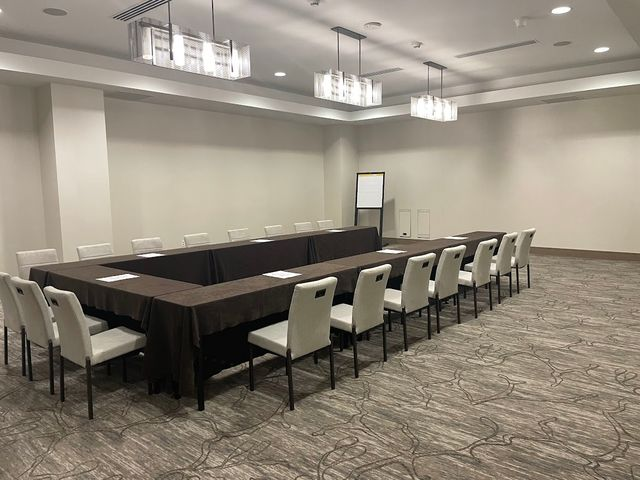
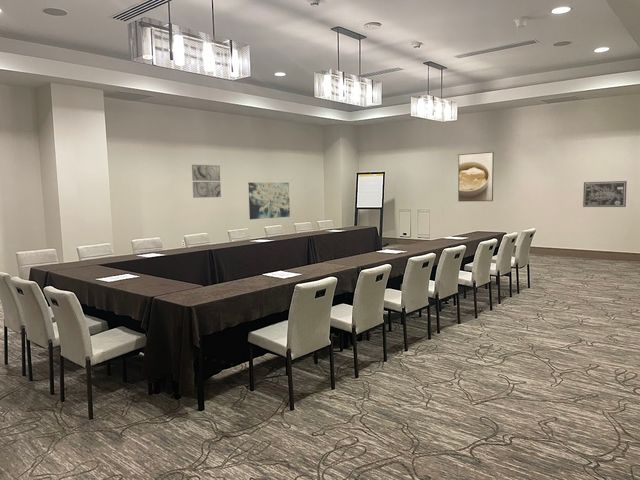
+ wall art [247,182,291,220]
+ wall art [191,164,222,199]
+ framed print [457,151,495,202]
+ wall art [582,180,628,208]
